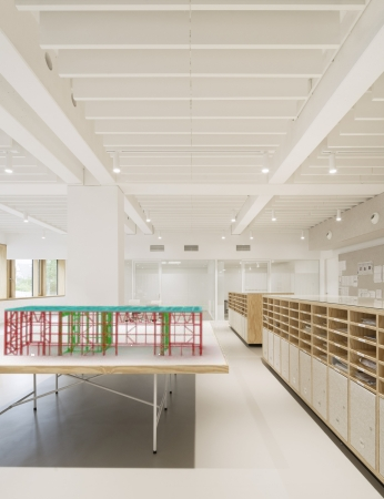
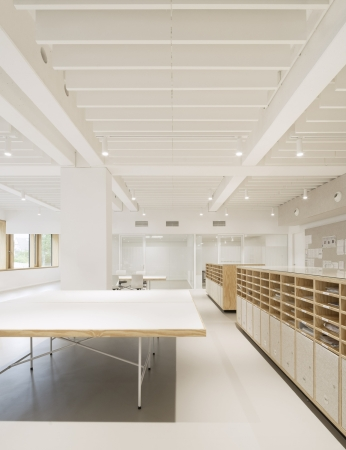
- architectural model [3,305,203,356]
